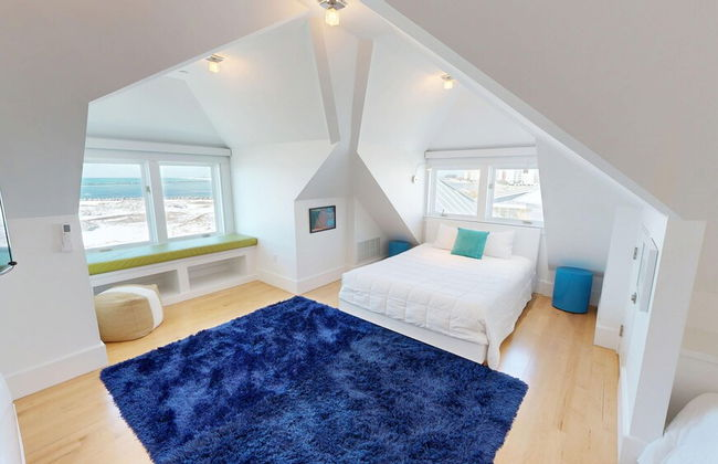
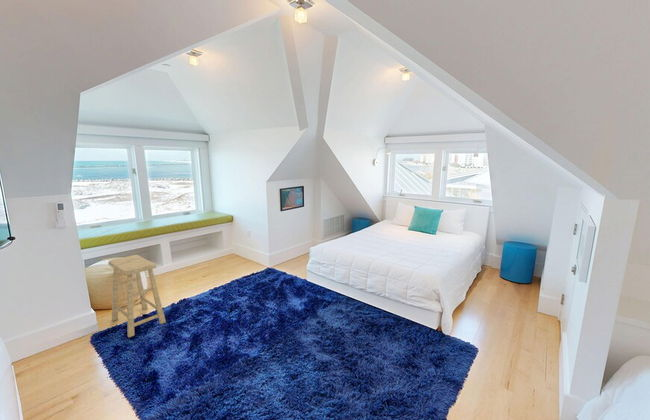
+ stool [107,254,167,338]
